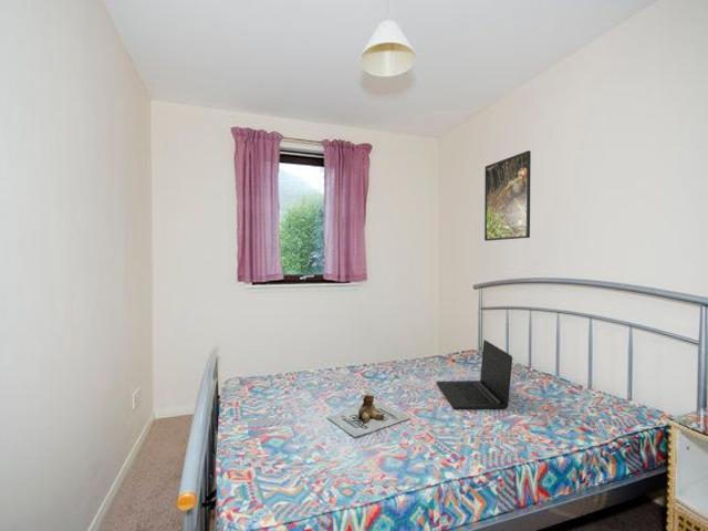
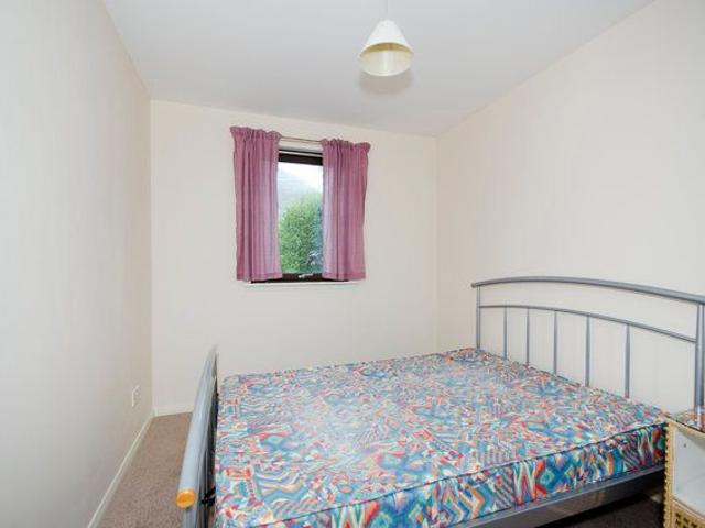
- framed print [483,149,532,242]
- laptop [436,339,513,410]
- teddy bear [326,392,412,438]
